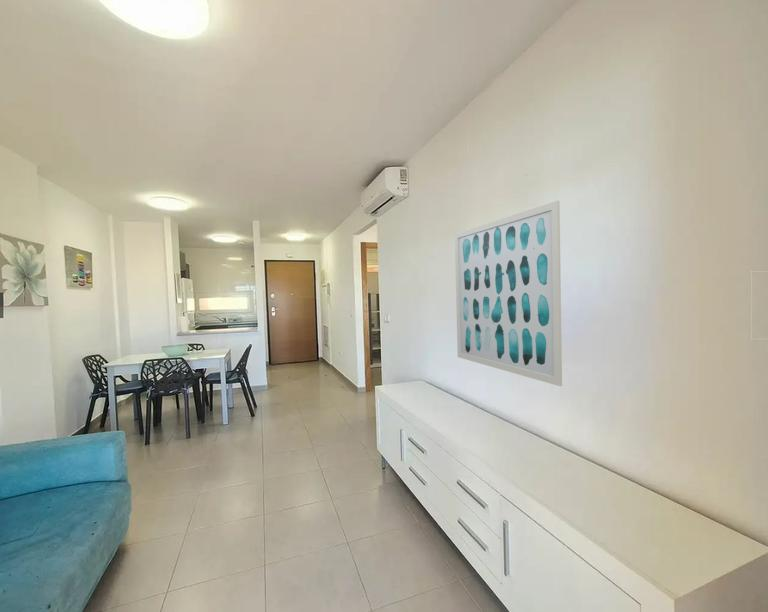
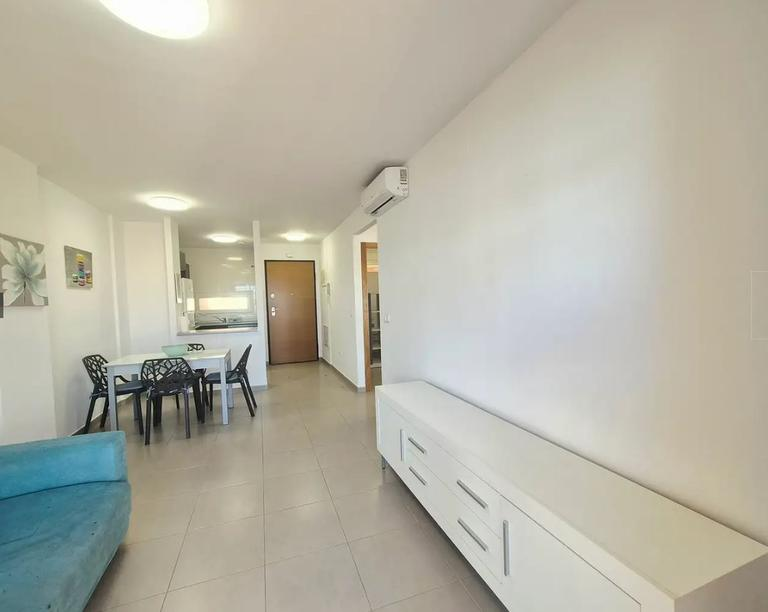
- wall art [454,200,563,387]
